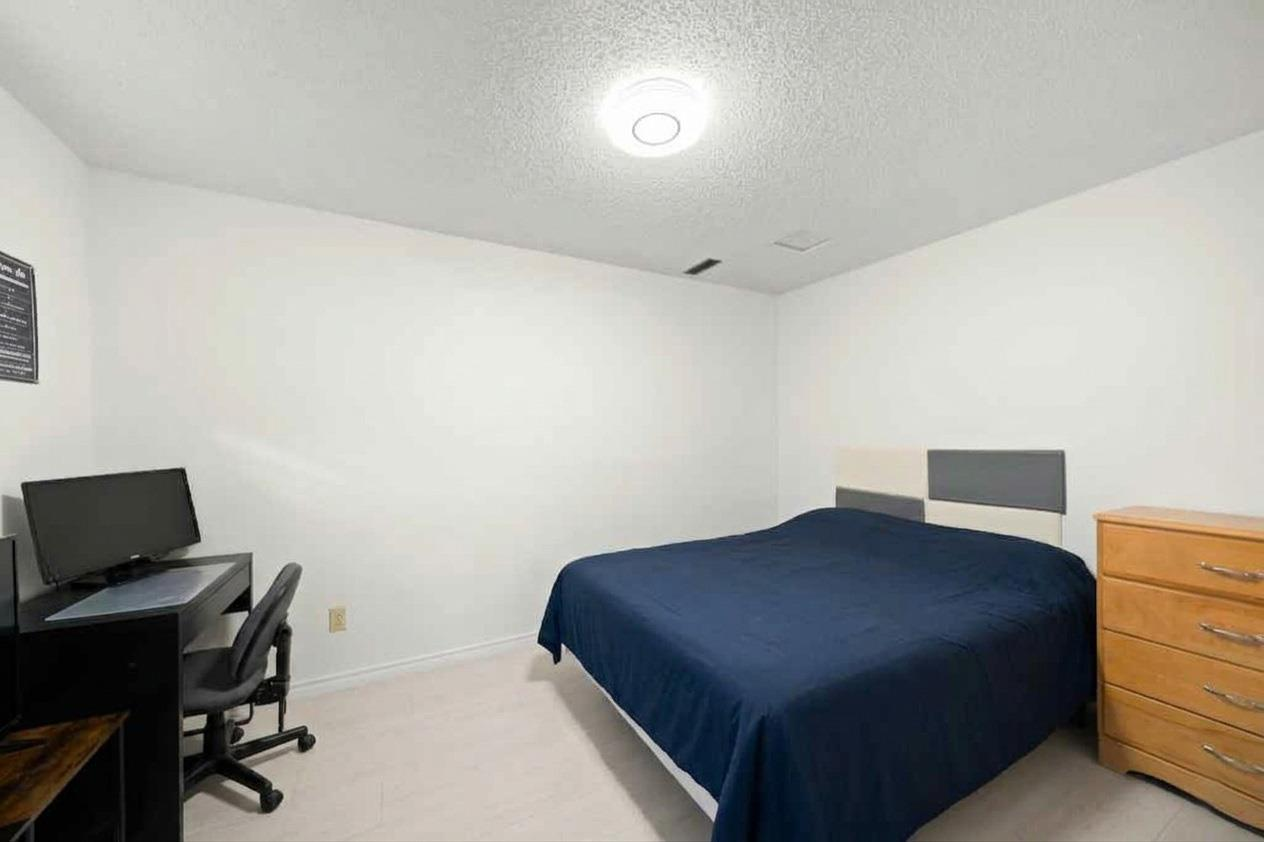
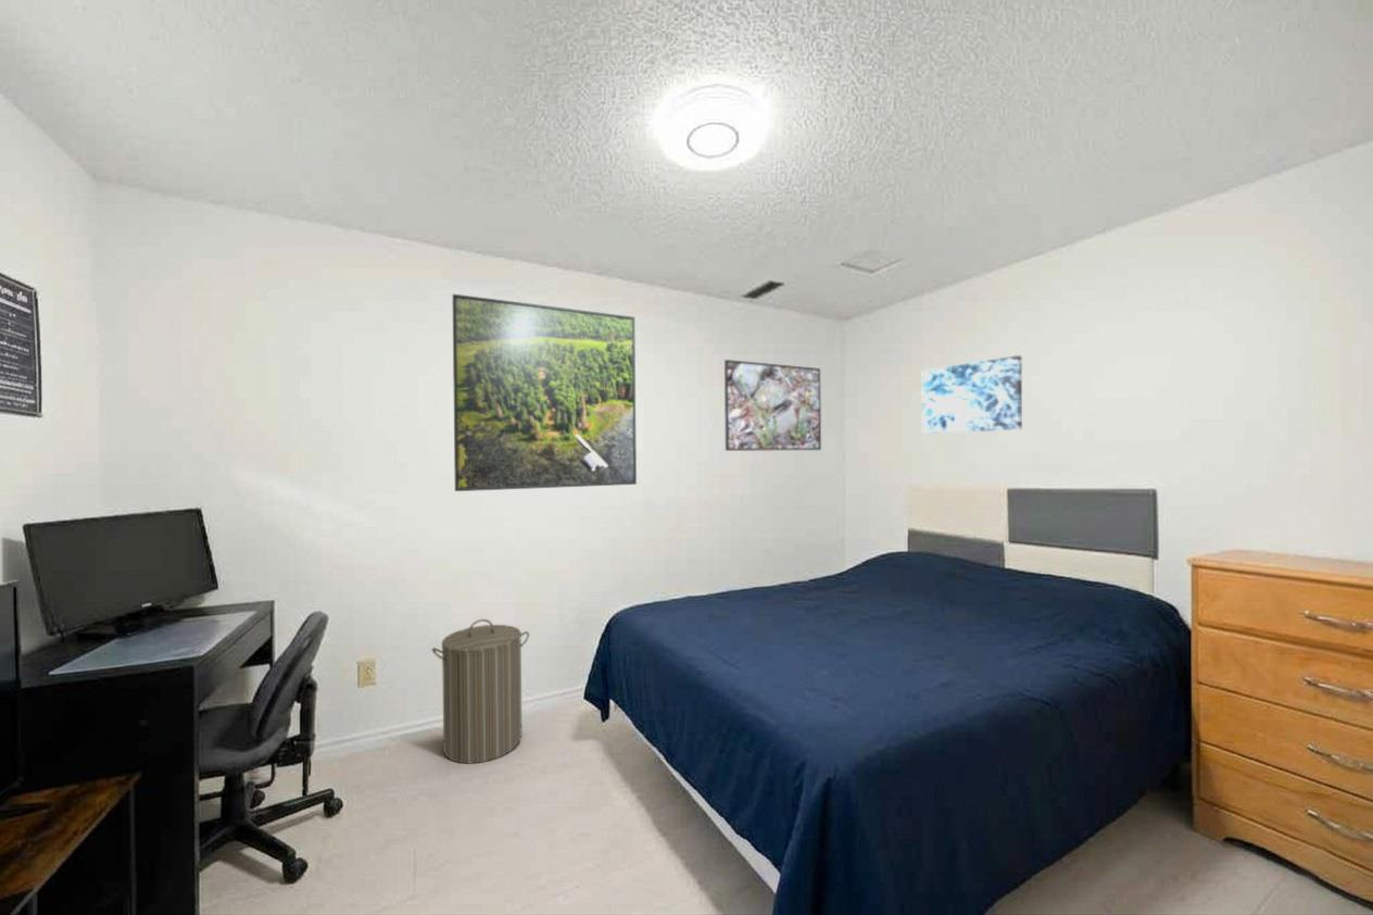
+ wall art [921,354,1023,435]
+ laundry hamper [431,618,530,765]
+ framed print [723,359,822,452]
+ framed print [452,293,638,492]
